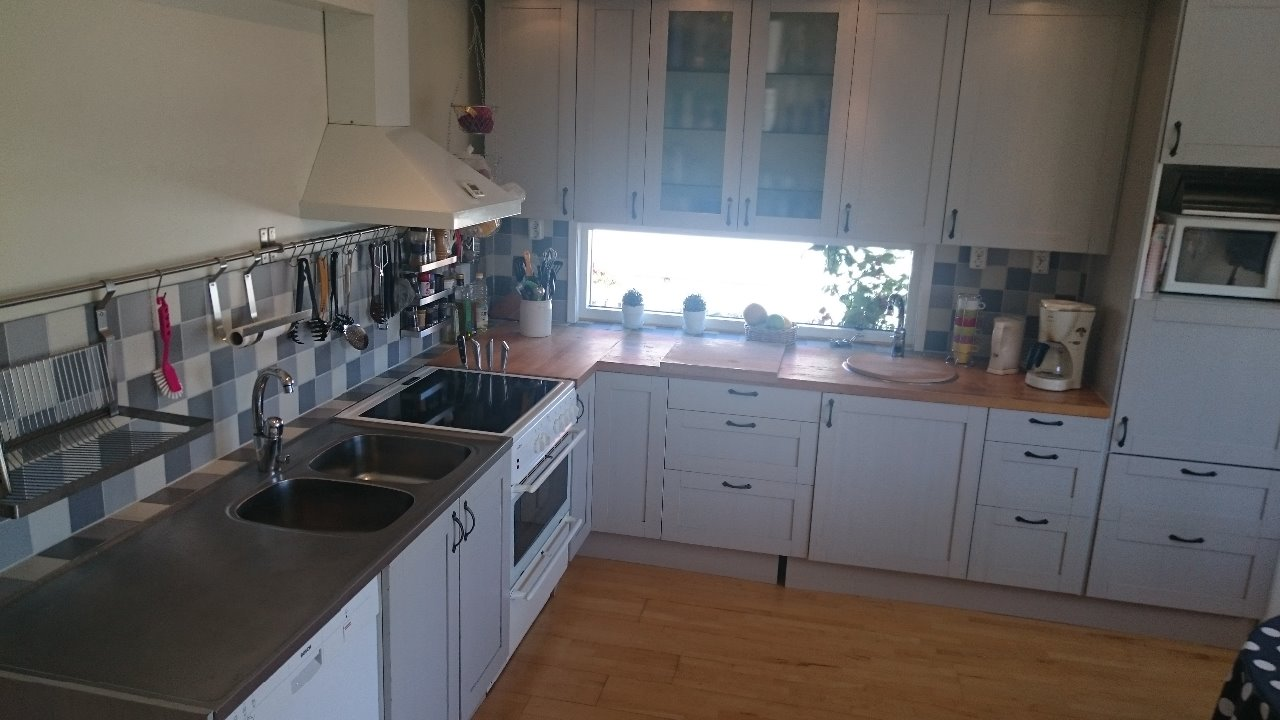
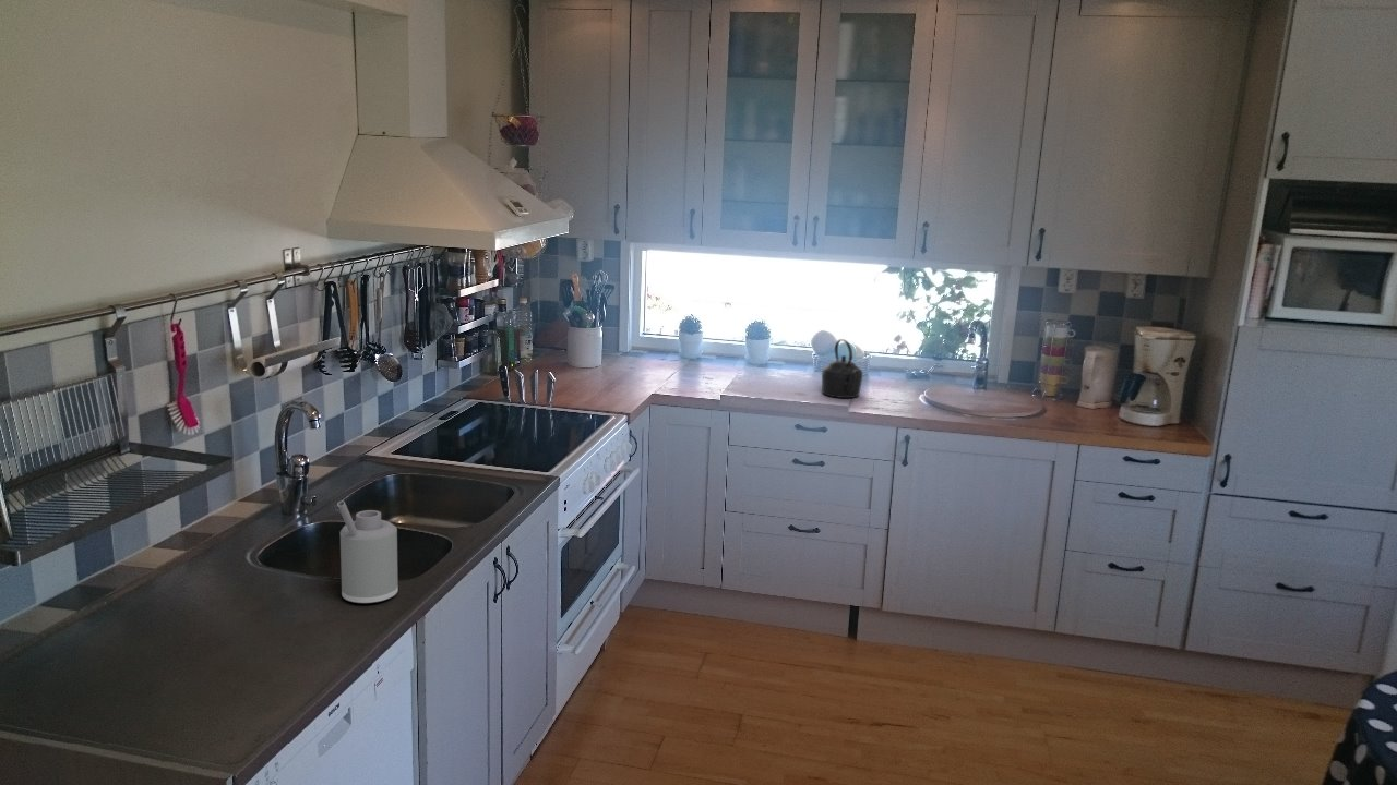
+ kettle [821,338,863,399]
+ soap dispenser [336,499,399,605]
